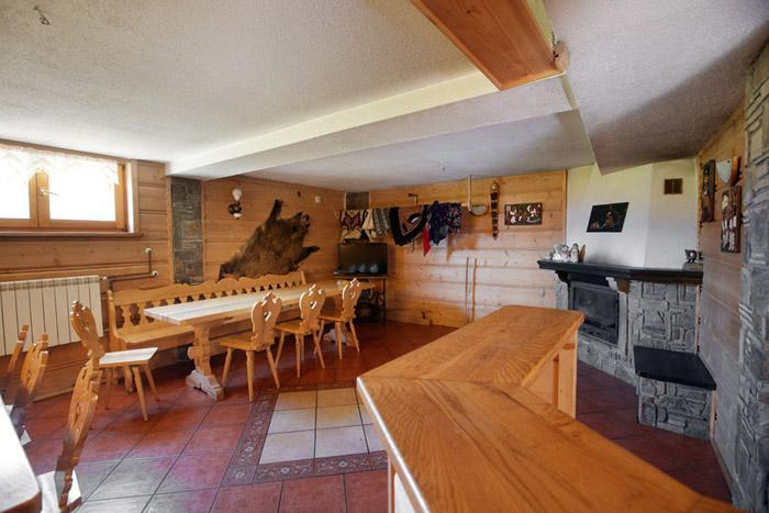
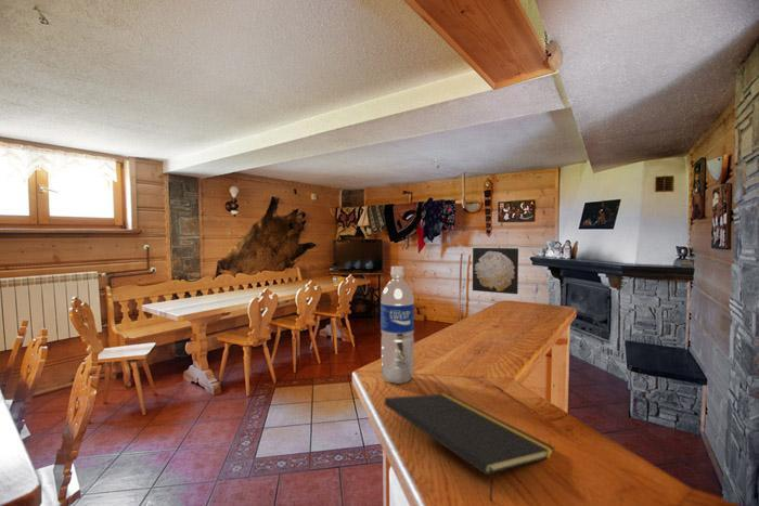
+ wall art [472,247,519,295]
+ water bottle [380,265,415,385]
+ notepad [383,392,556,503]
